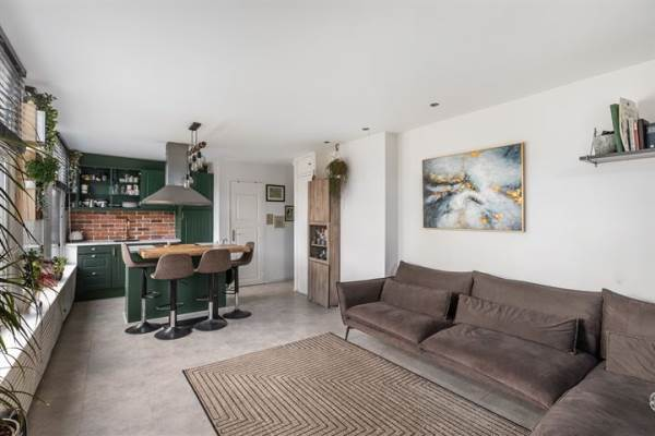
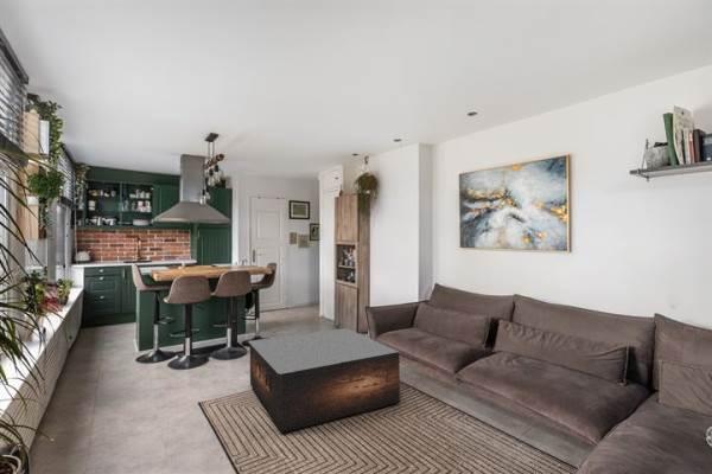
+ coffee table [247,327,401,434]
